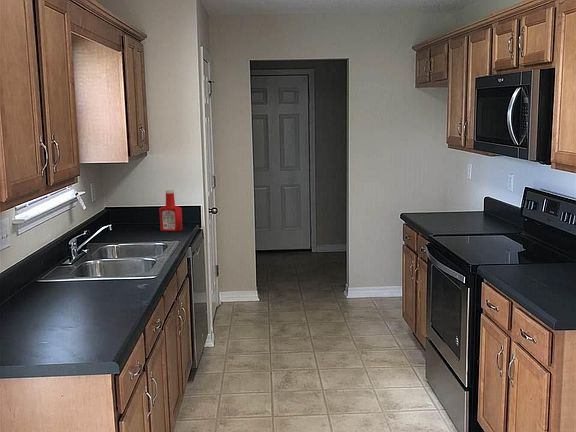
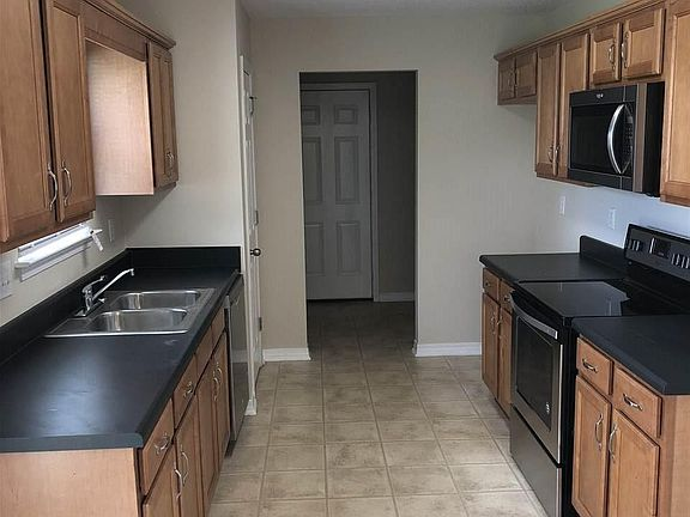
- soap bottle [158,189,184,232]
